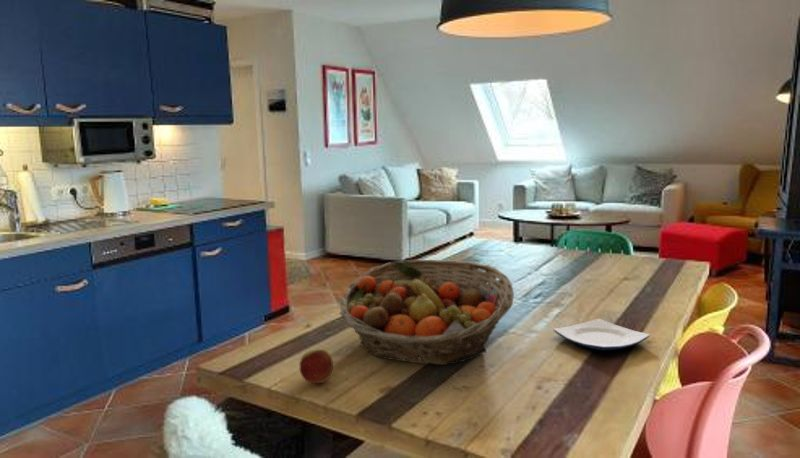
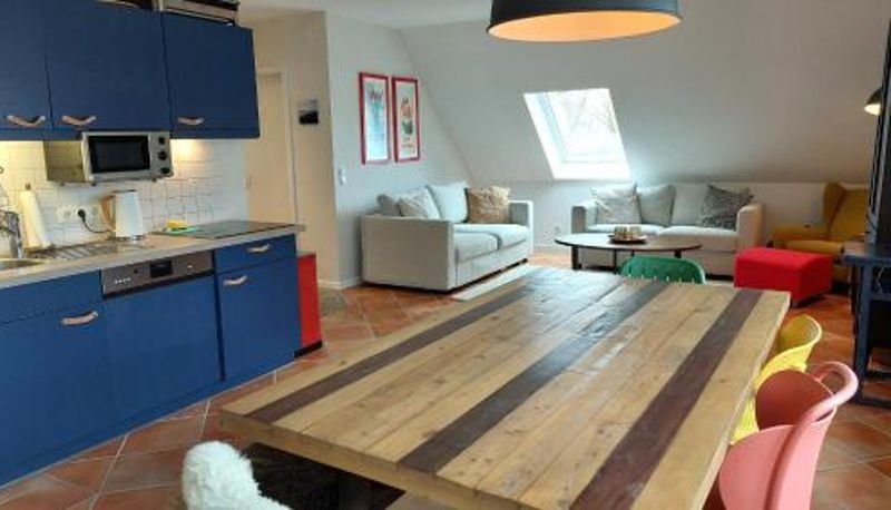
- apple [299,348,334,384]
- plate [553,318,651,351]
- fruit basket [338,259,515,366]
